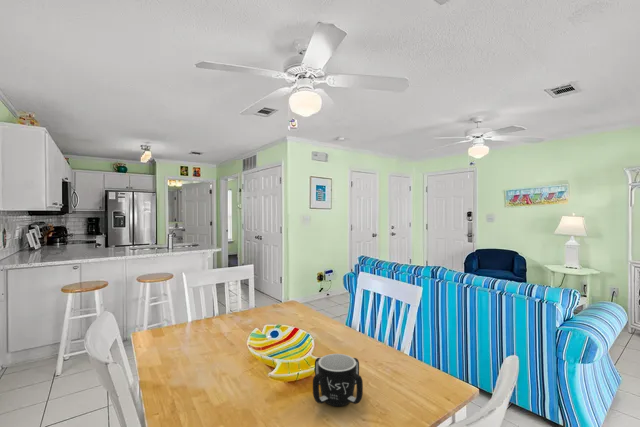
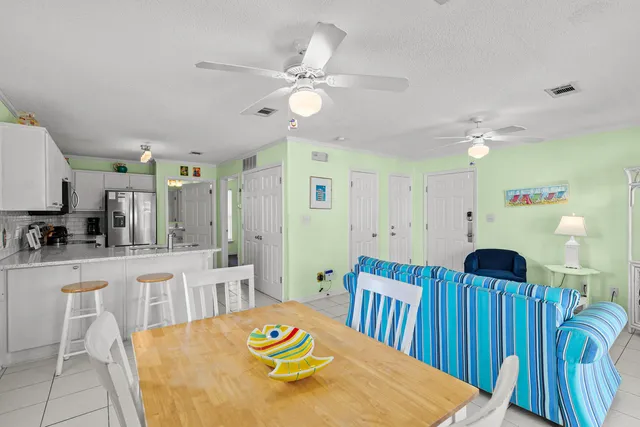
- mug [312,353,364,407]
